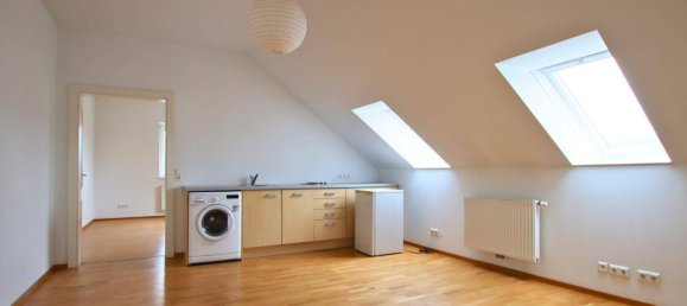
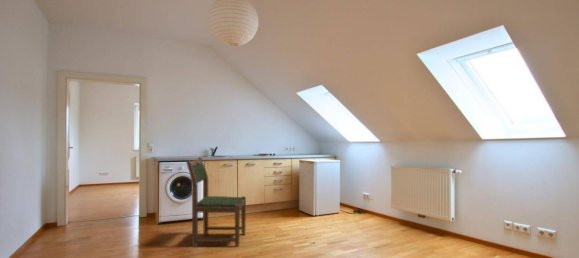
+ dining chair [185,156,247,248]
